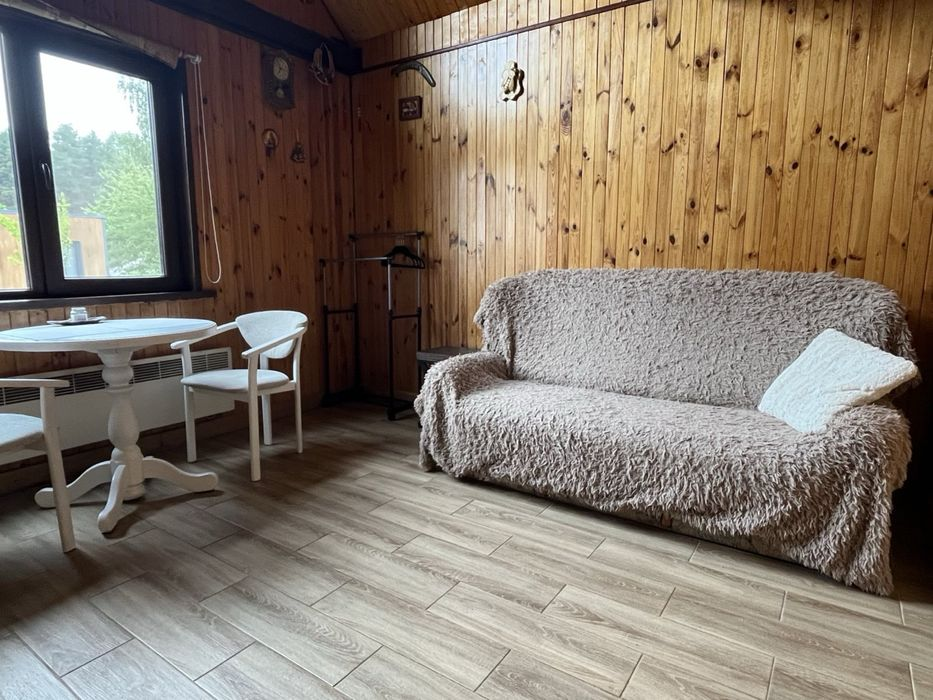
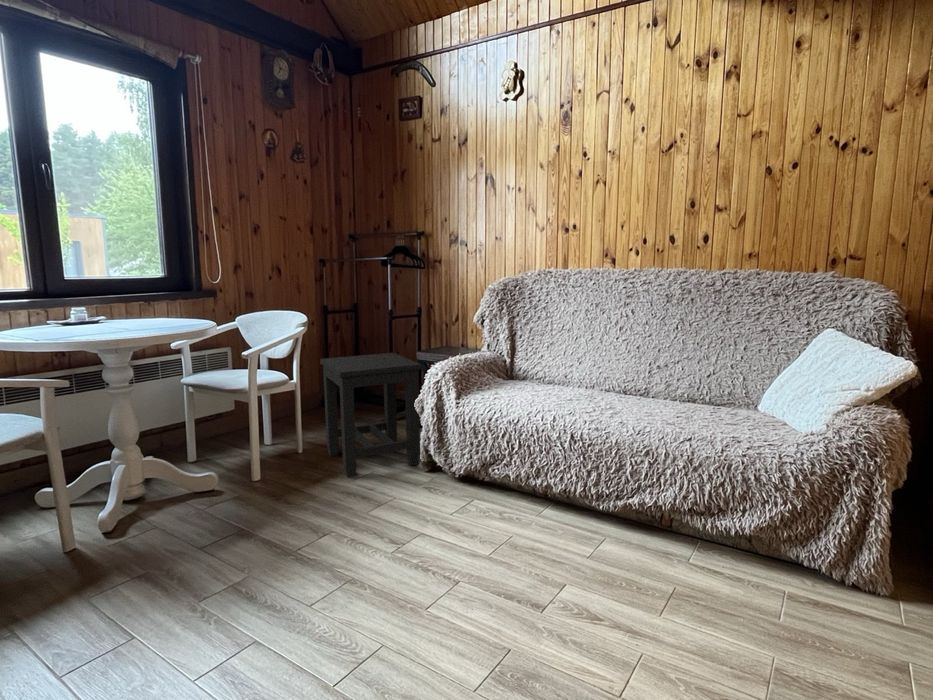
+ side table [319,352,422,479]
